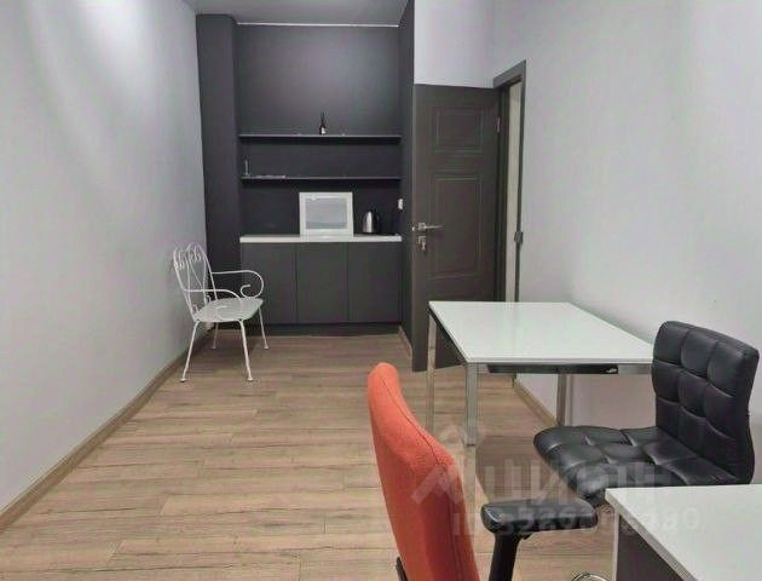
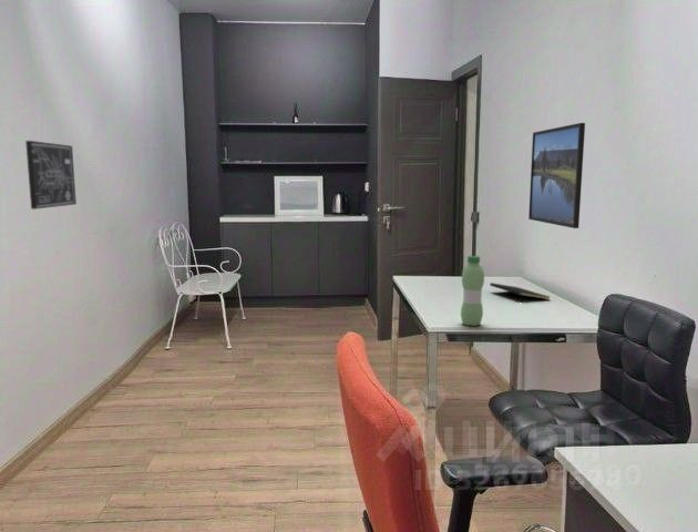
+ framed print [527,122,586,229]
+ water bottle [460,255,485,327]
+ notepad [489,282,551,301]
+ wall art [24,140,78,211]
